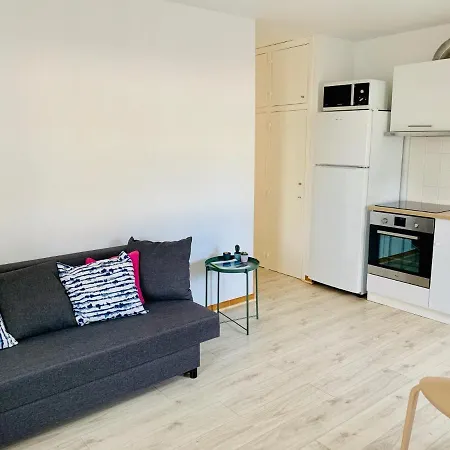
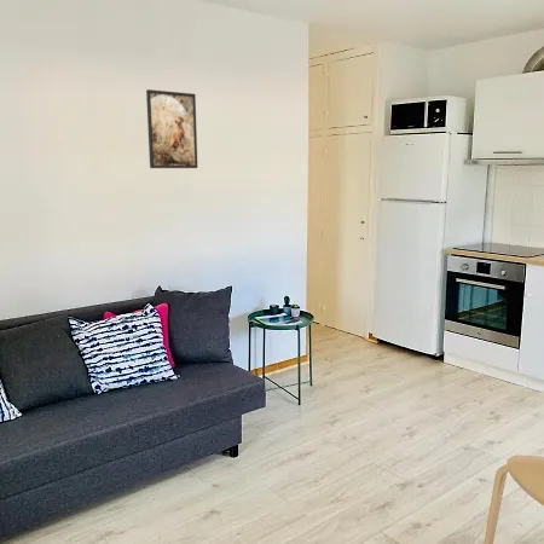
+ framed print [145,88,198,169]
